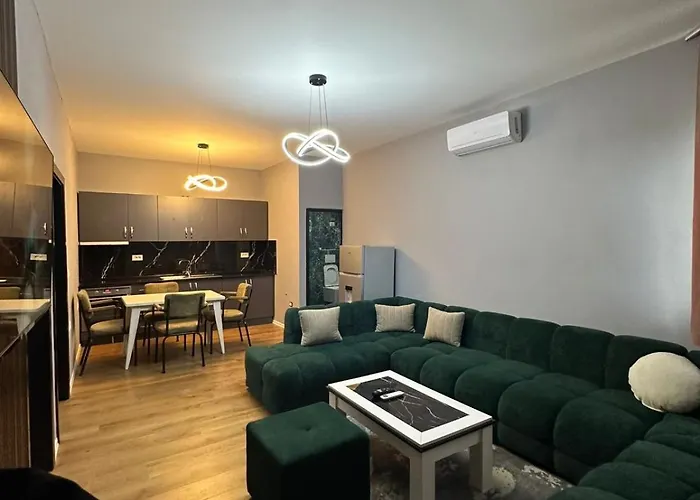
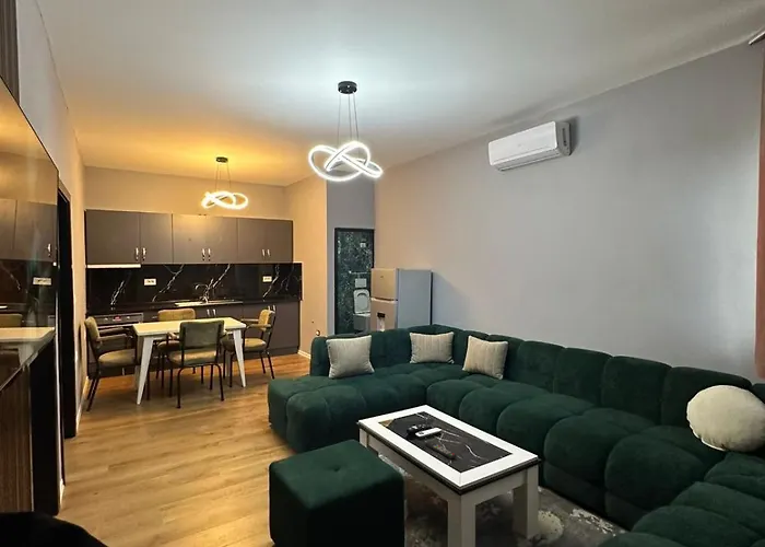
+ remote control [423,440,458,461]
